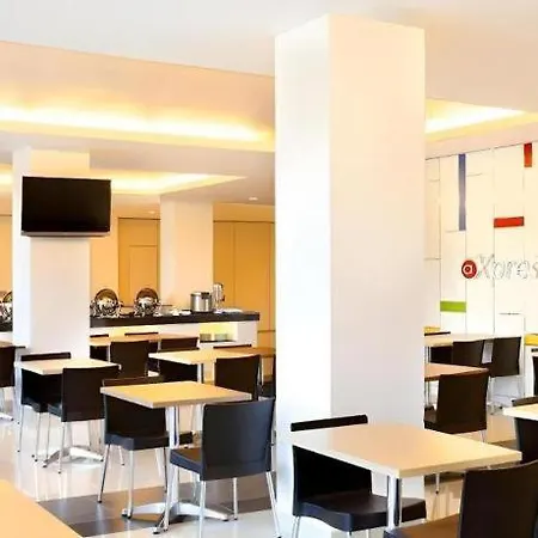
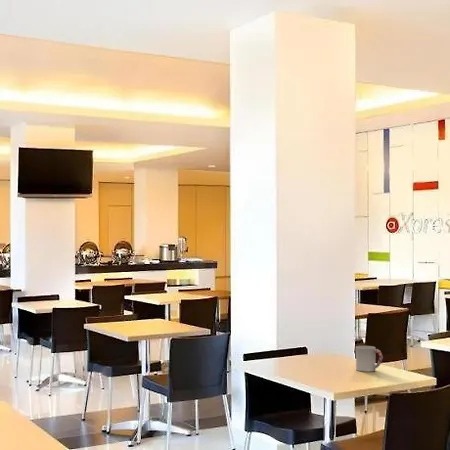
+ cup [355,345,384,373]
